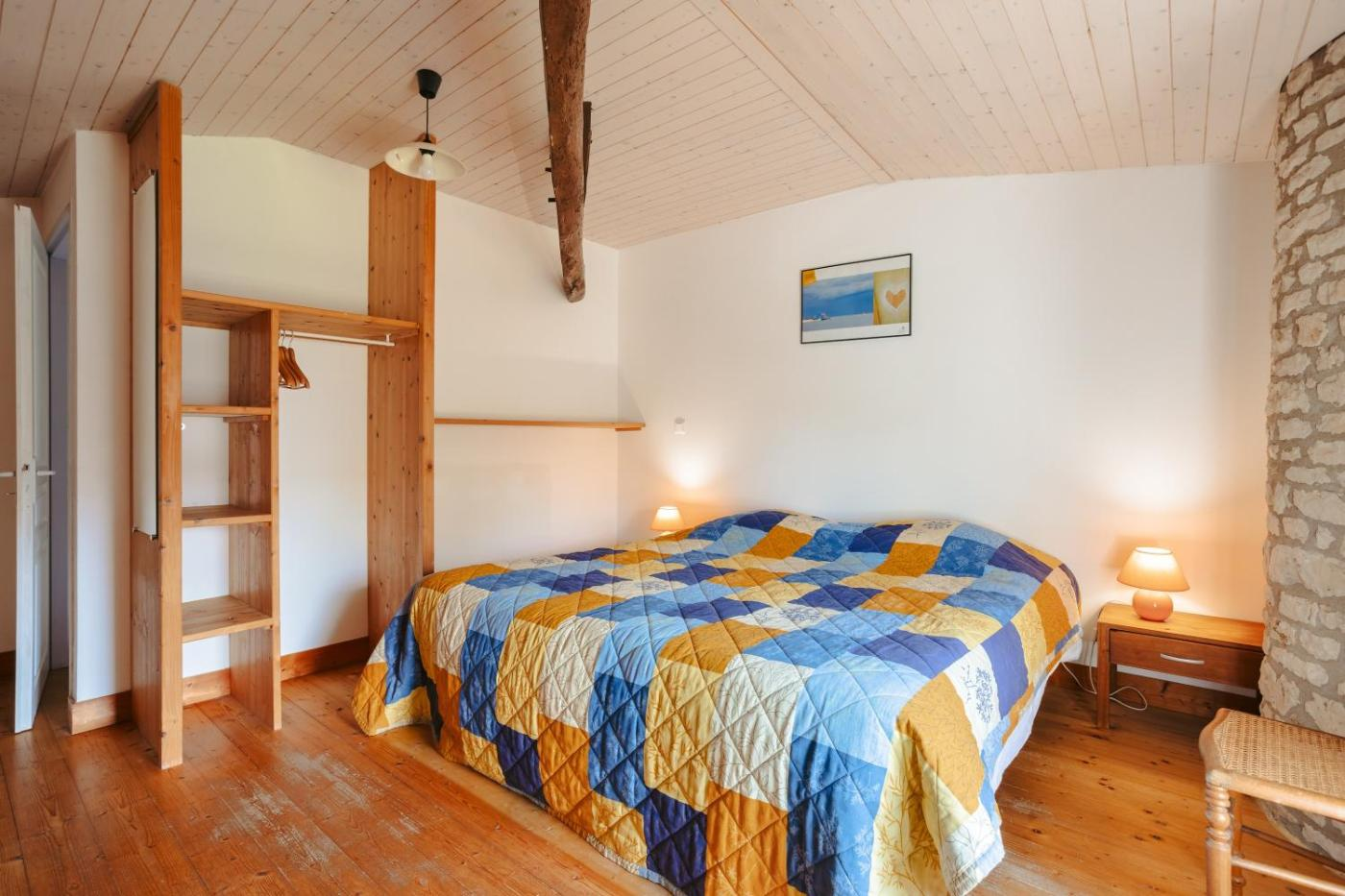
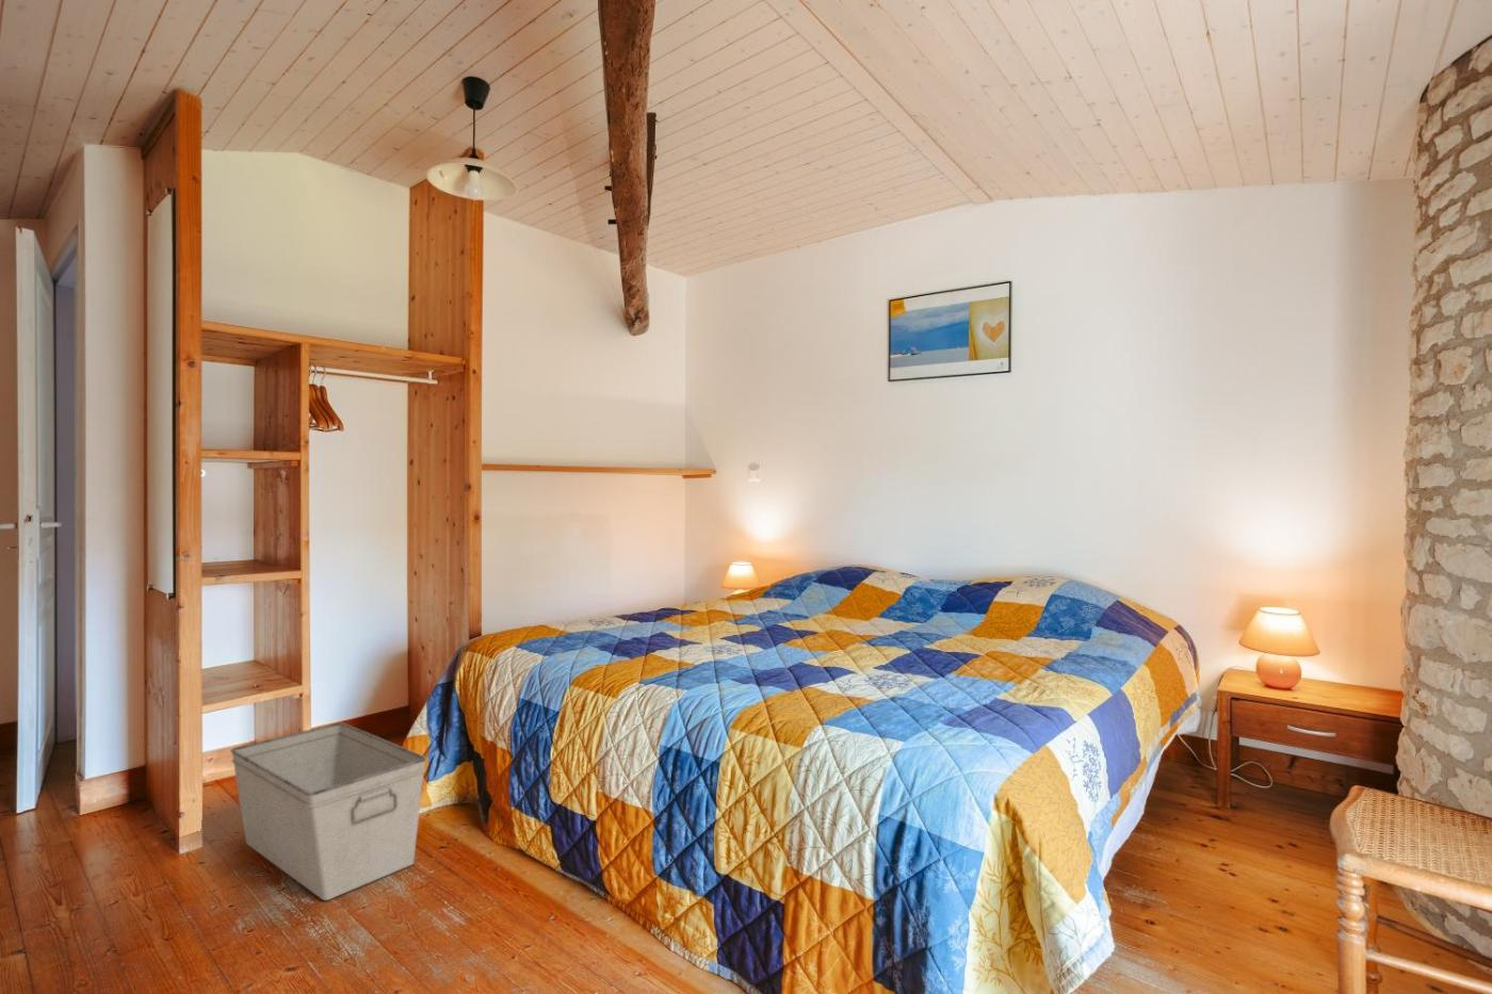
+ storage bin [230,721,427,901]
